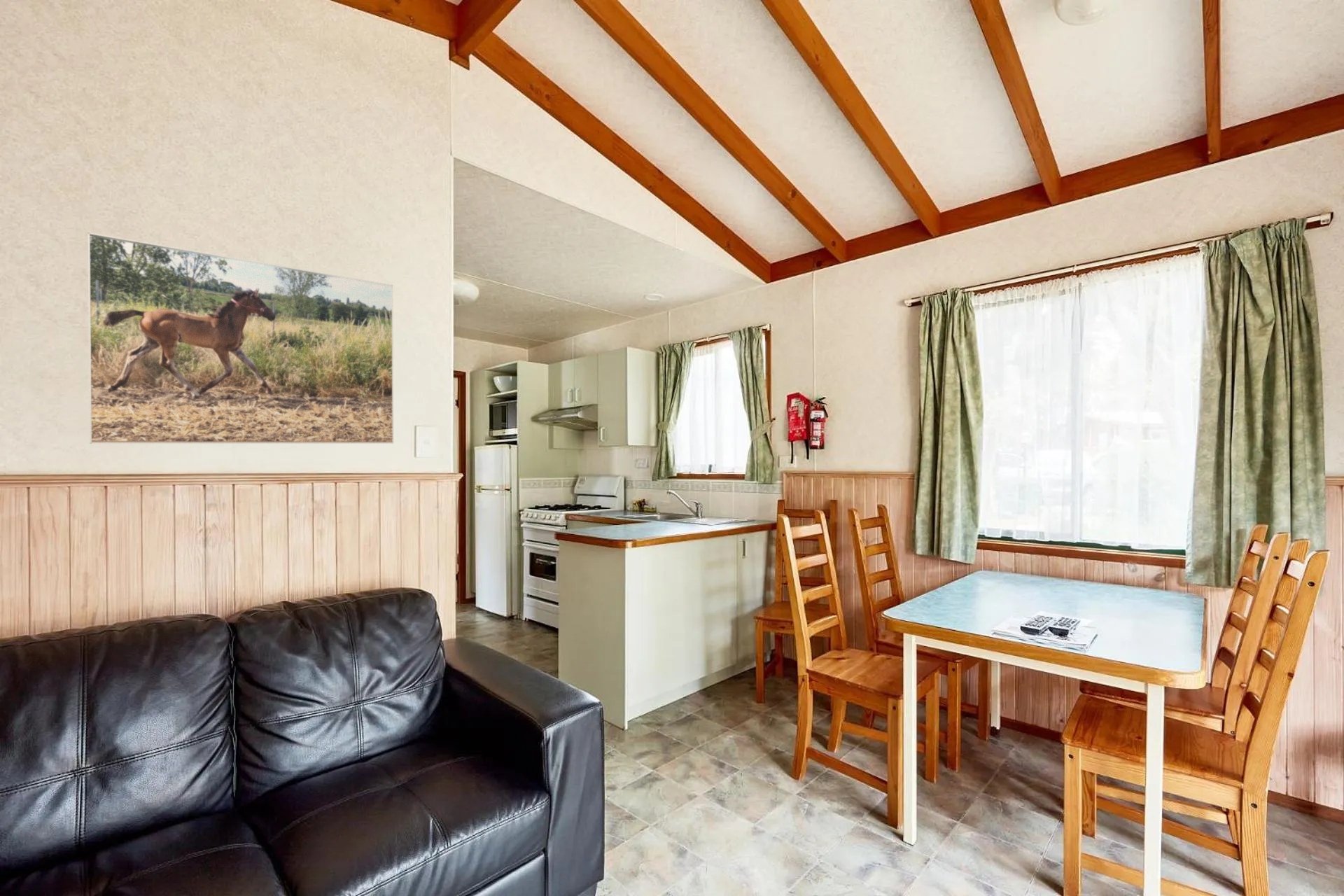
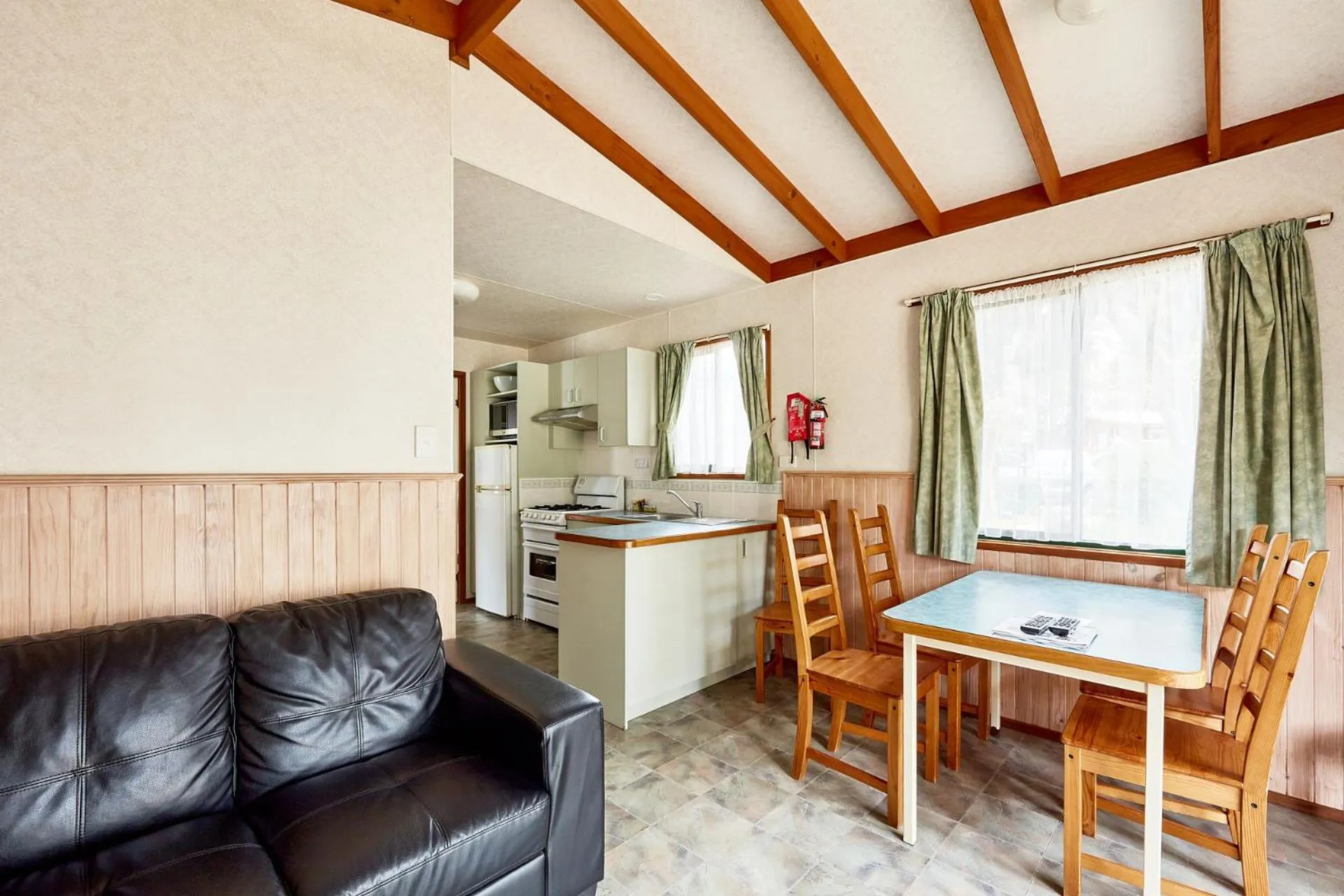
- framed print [87,232,394,444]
